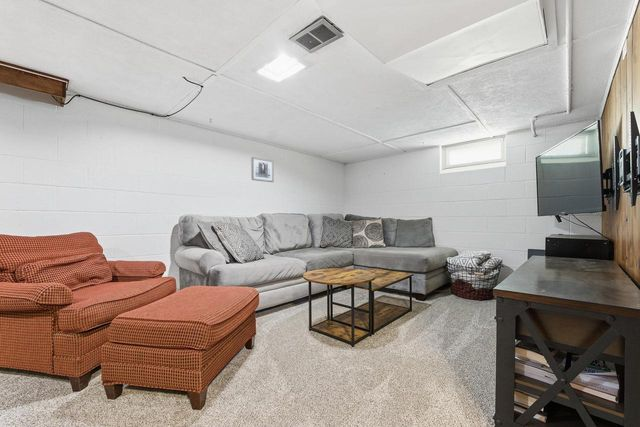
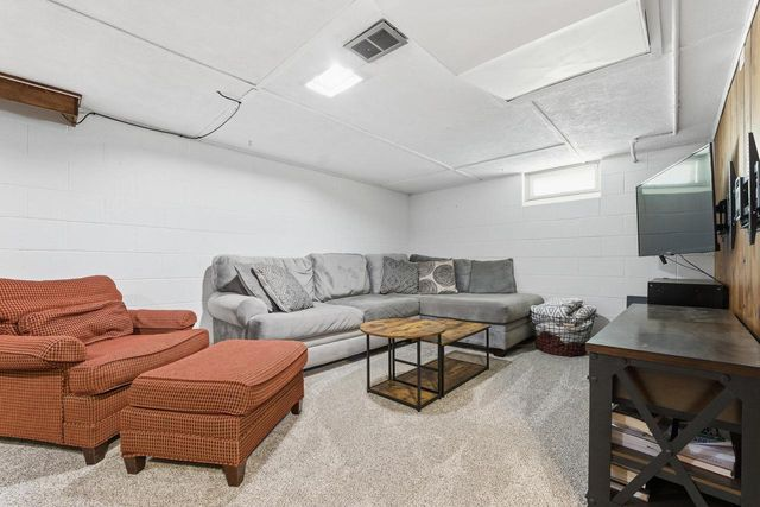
- wall art [251,156,275,183]
